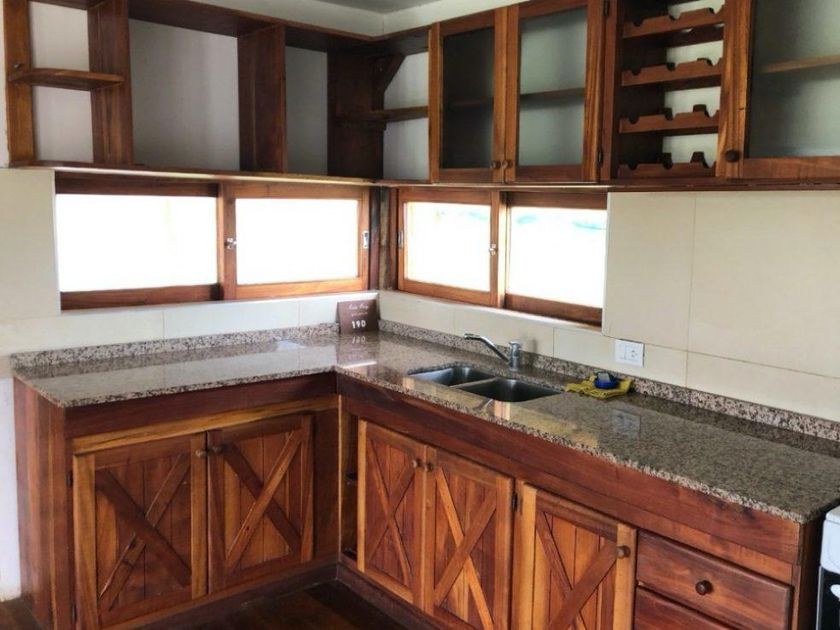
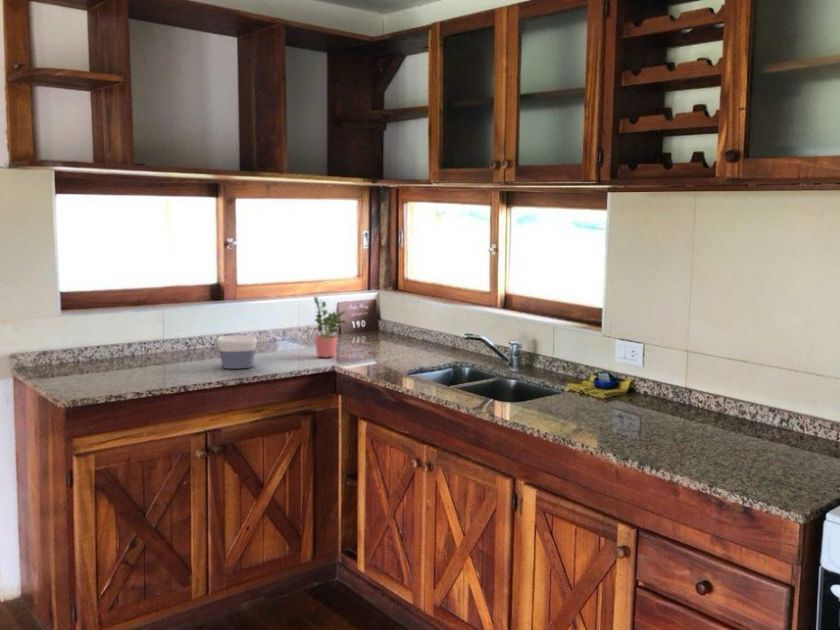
+ bowl [216,334,258,370]
+ potted plant [313,295,347,358]
